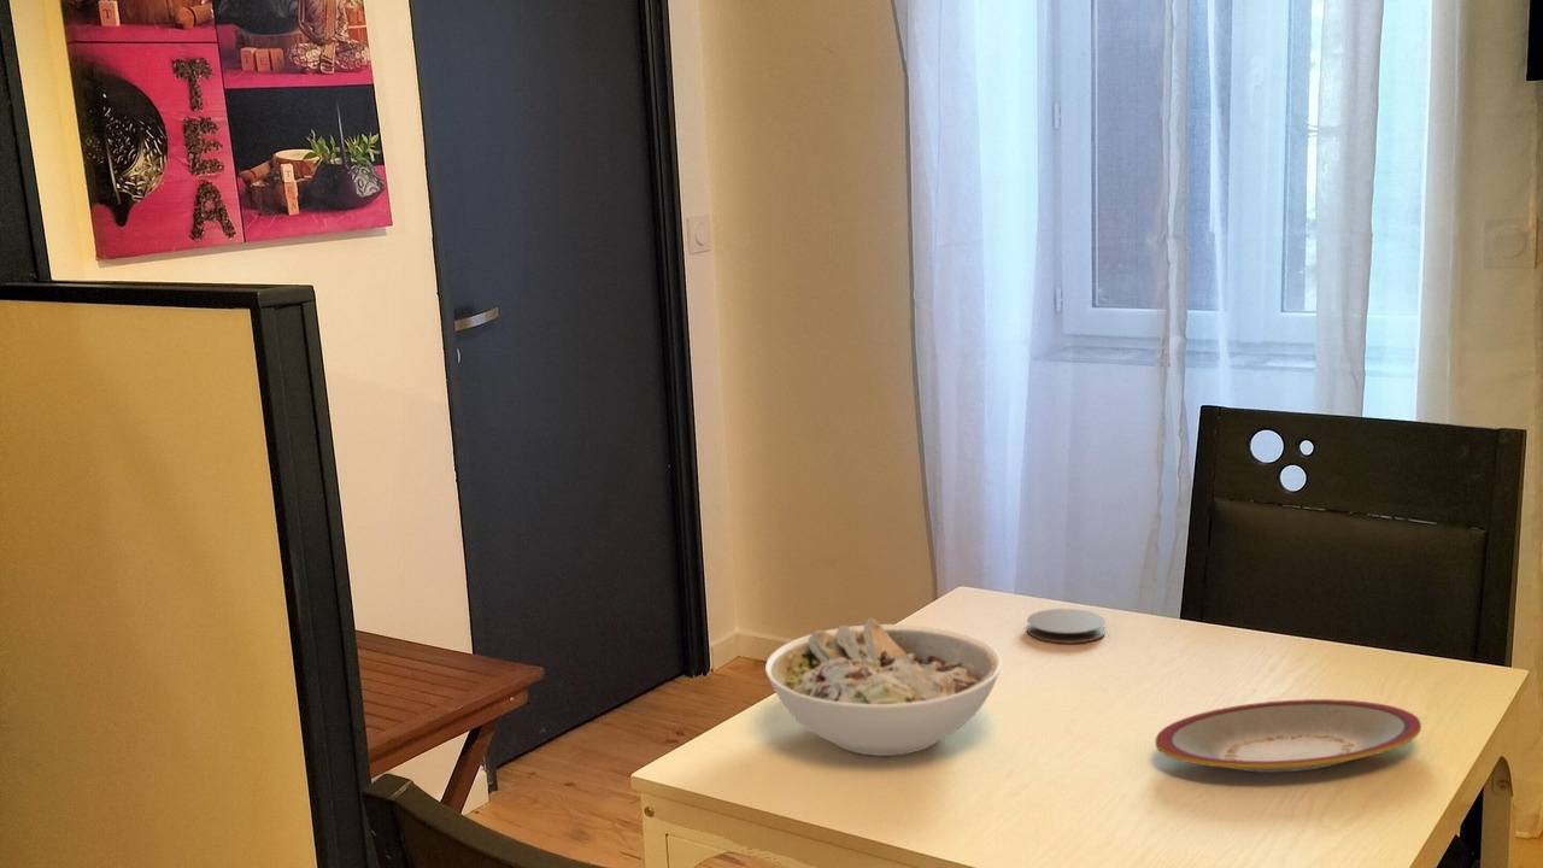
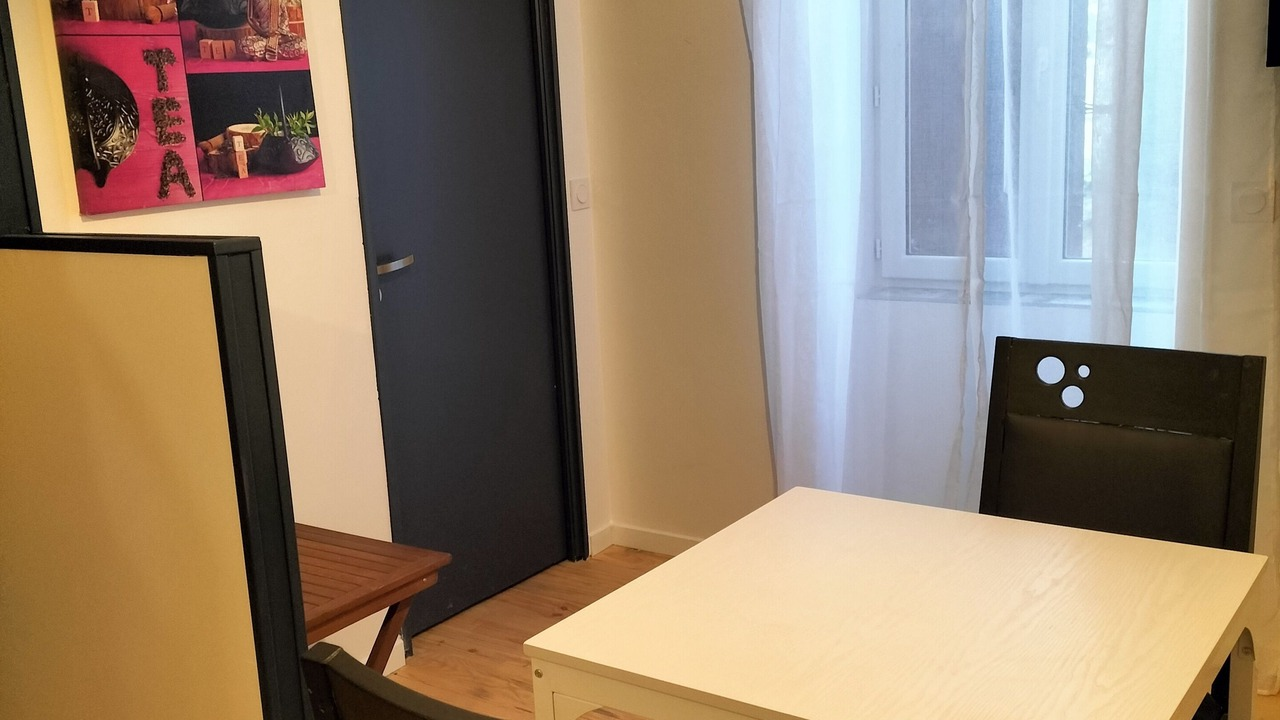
- coaster [1026,608,1107,644]
- bowl [764,617,1003,757]
- plate [1154,698,1422,774]
